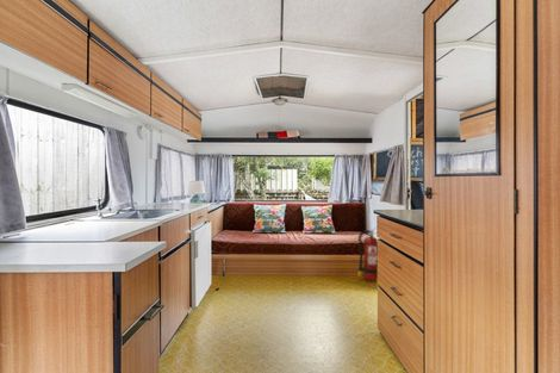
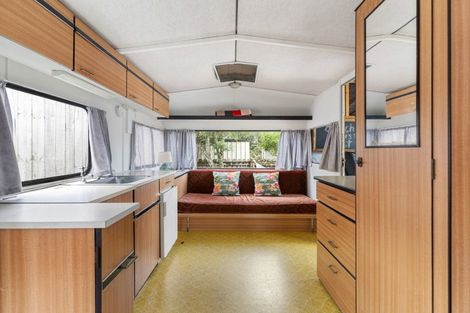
- fire extinguisher [356,226,378,282]
